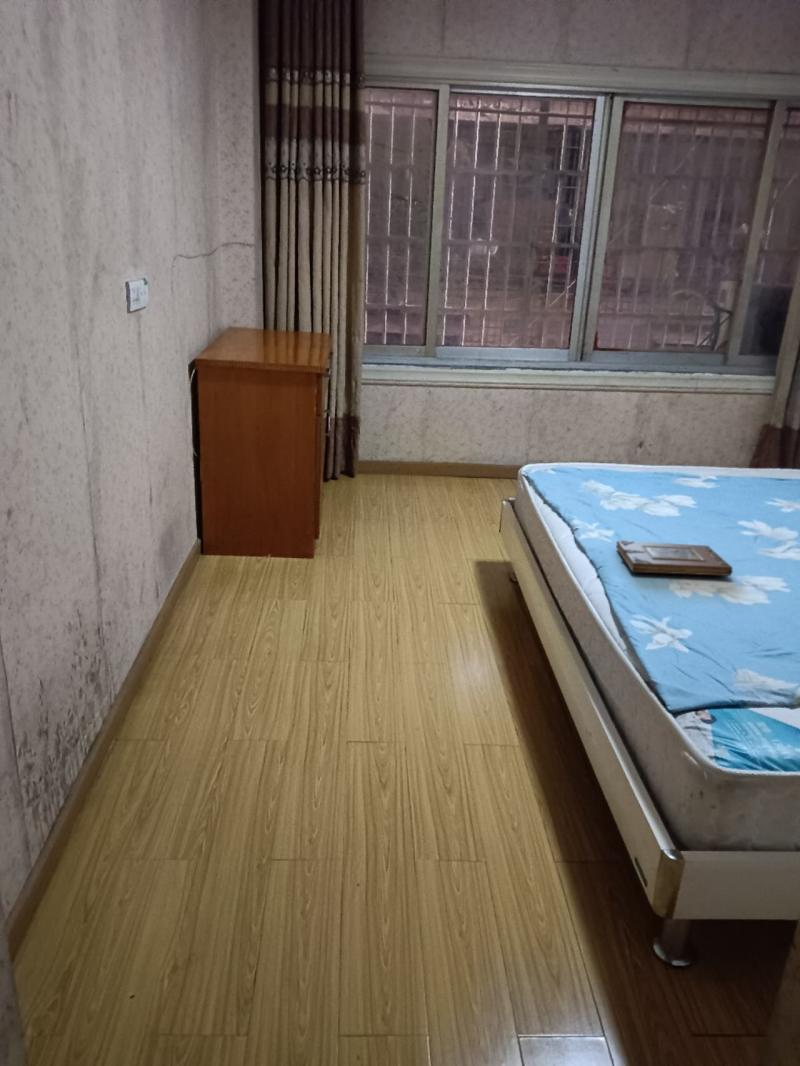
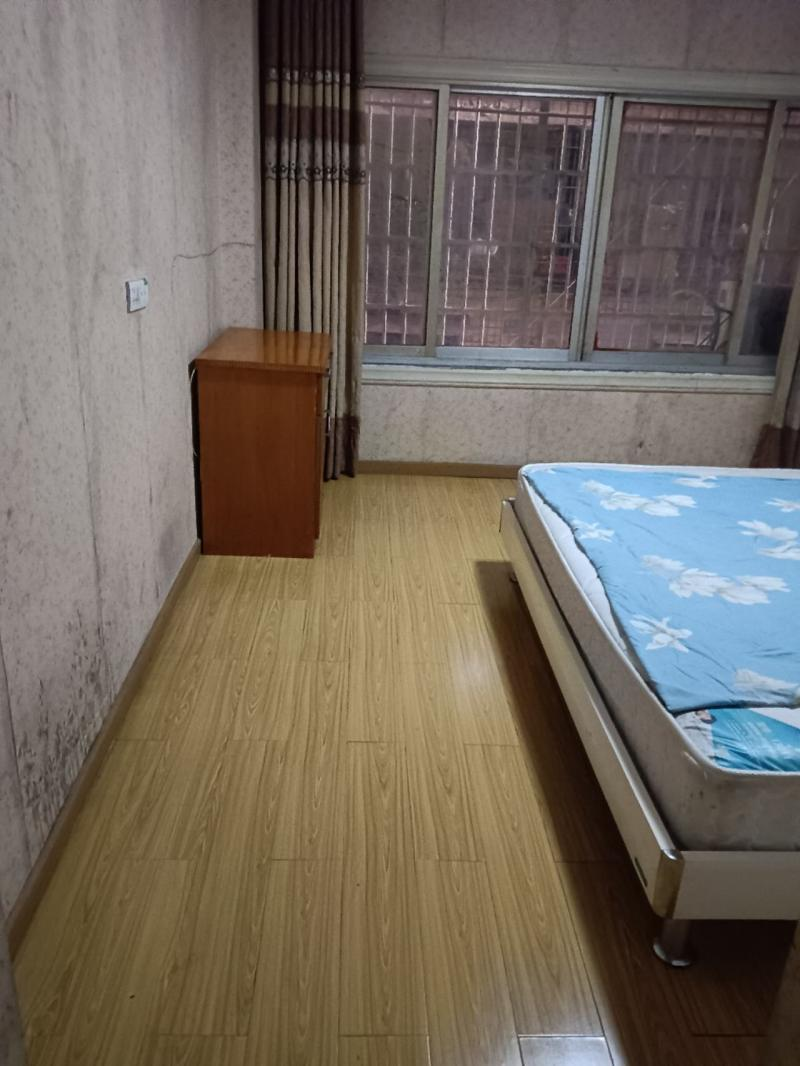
- book [615,540,734,577]
